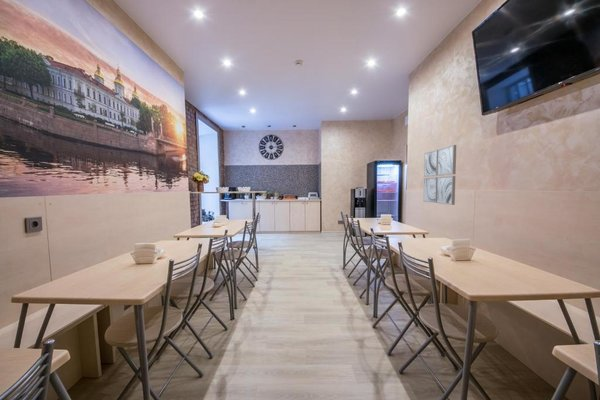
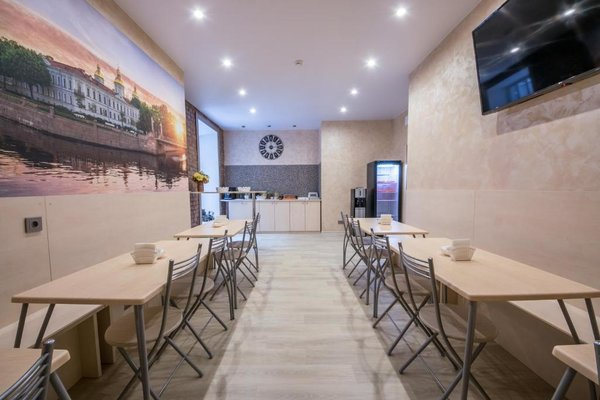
- wall art [423,144,457,206]
